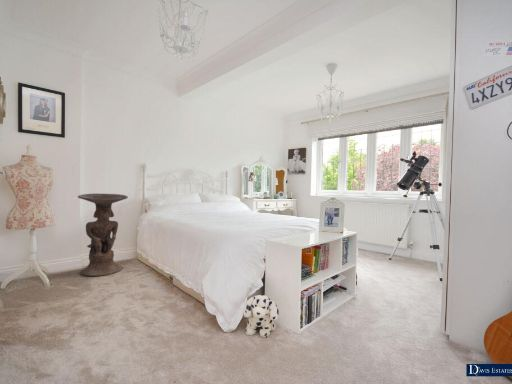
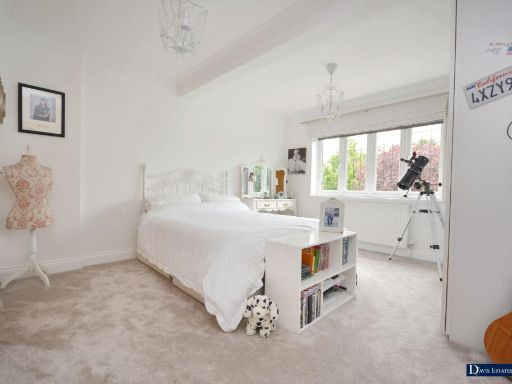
- pedestal table [77,193,129,277]
